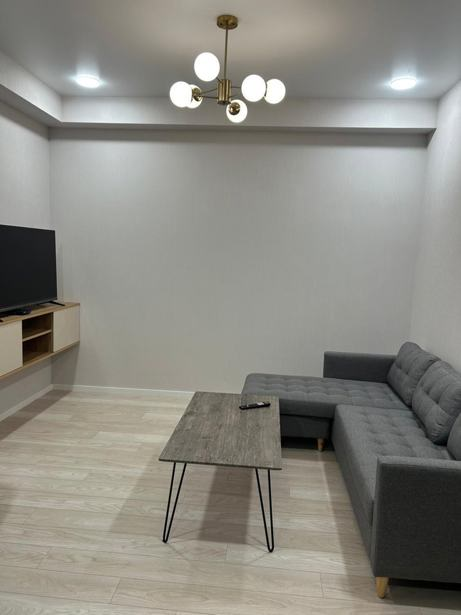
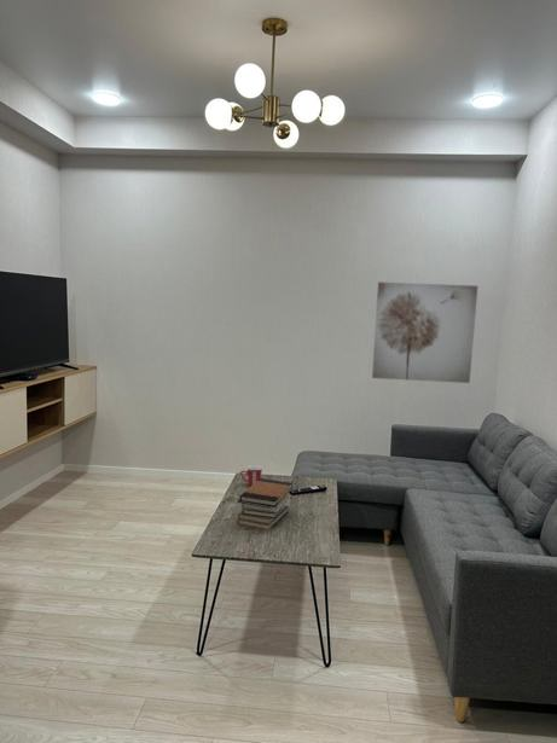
+ book stack [237,477,294,530]
+ mug [239,464,263,487]
+ wall art [371,280,478,384]
